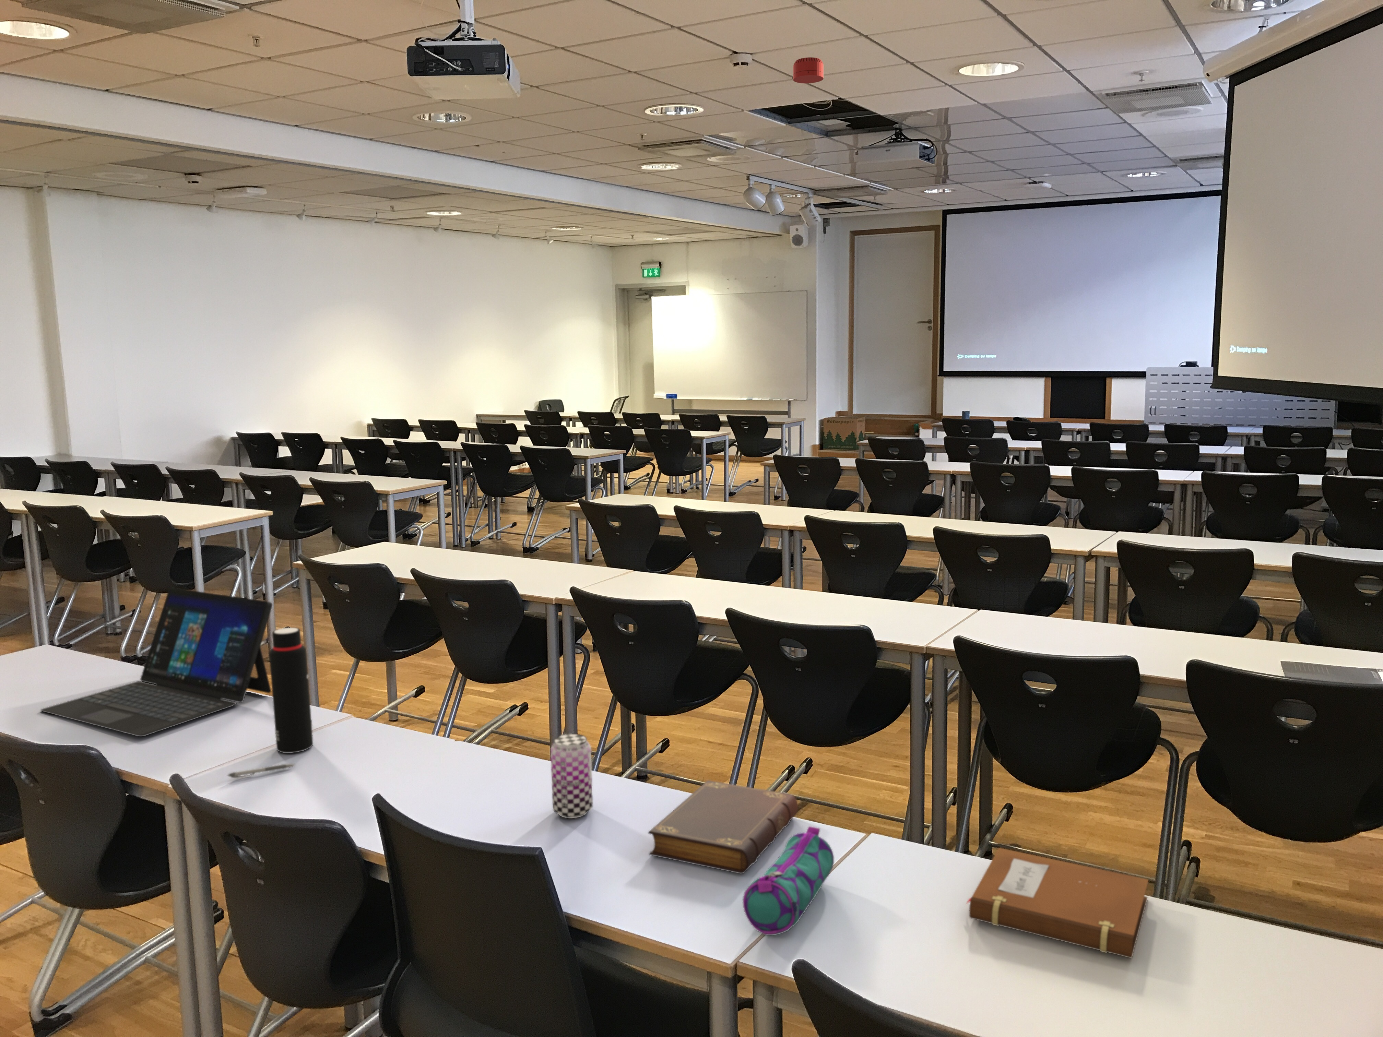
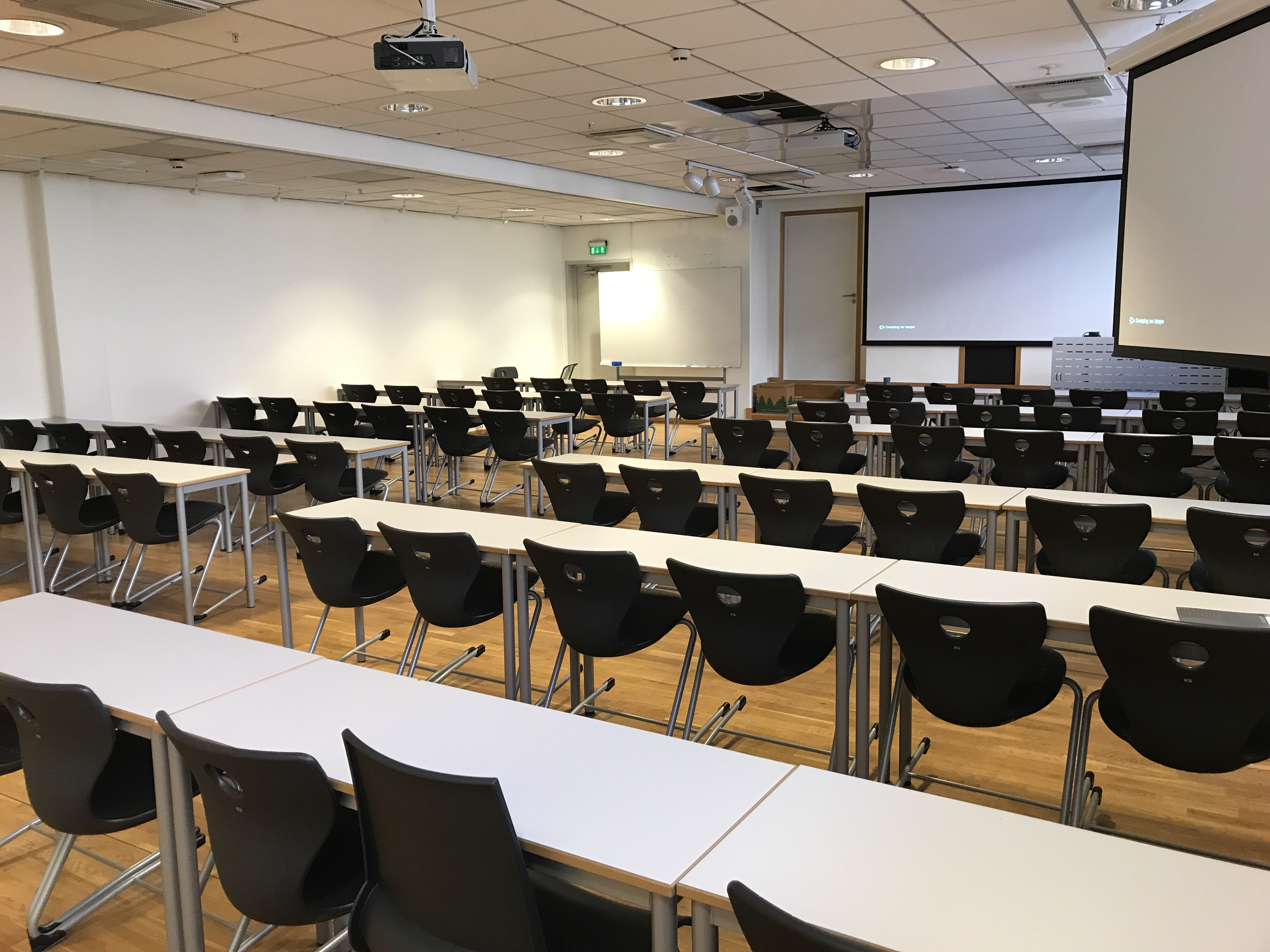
- smoke detector [793,57,824,84]
- pencil case [743,826,834,936]
- laptop [40,587,272,737]
- notebook [965,847,1149,959]
- water bottle [269,627,314,754]
- book [648,780,798,874]
- pen [227,764,296,779]
- beer can [550,733,593,818]
